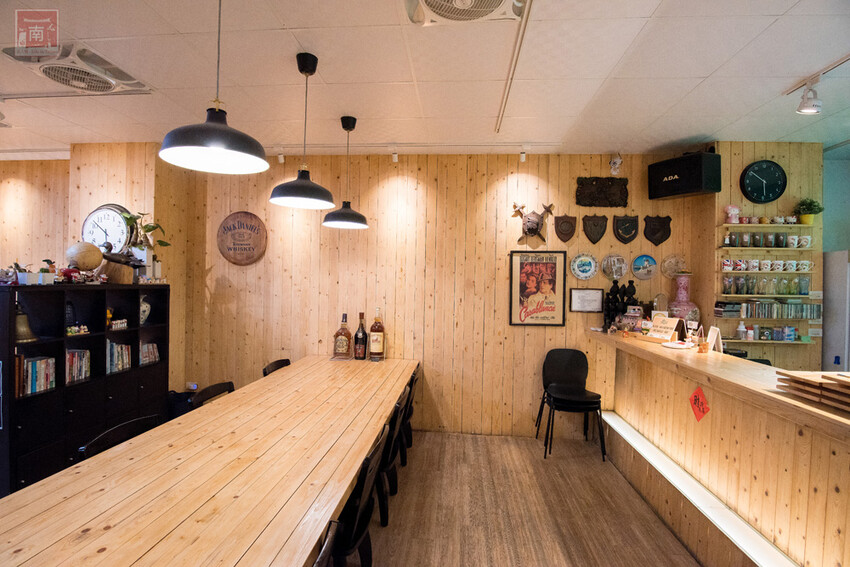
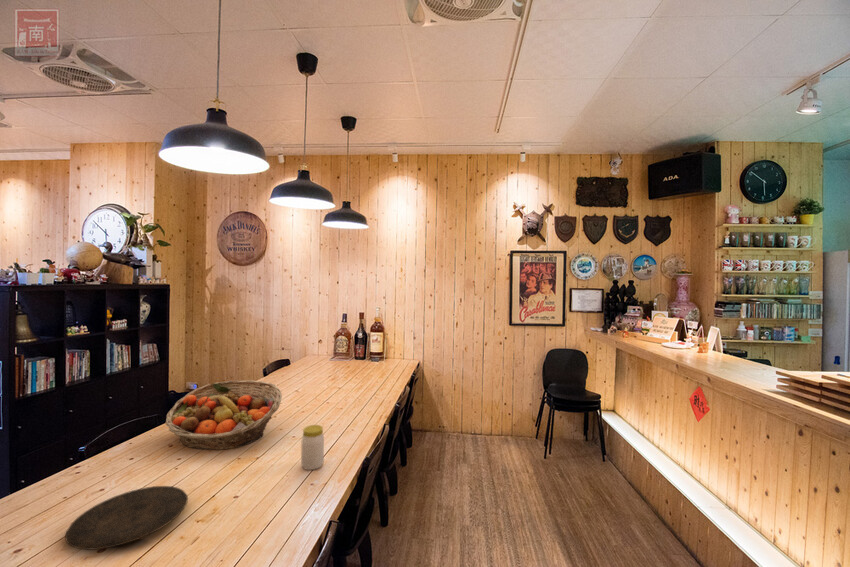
+ jar [300,424,325,471]
+ fruit basket [164,379,283,451]
+ plate [64,485,189,551]
